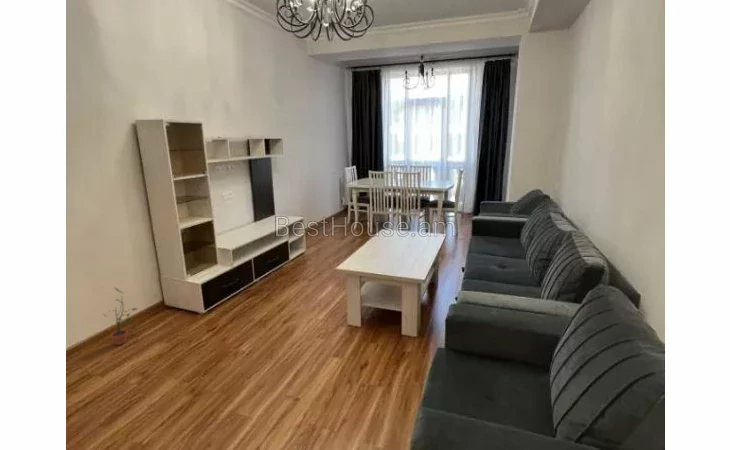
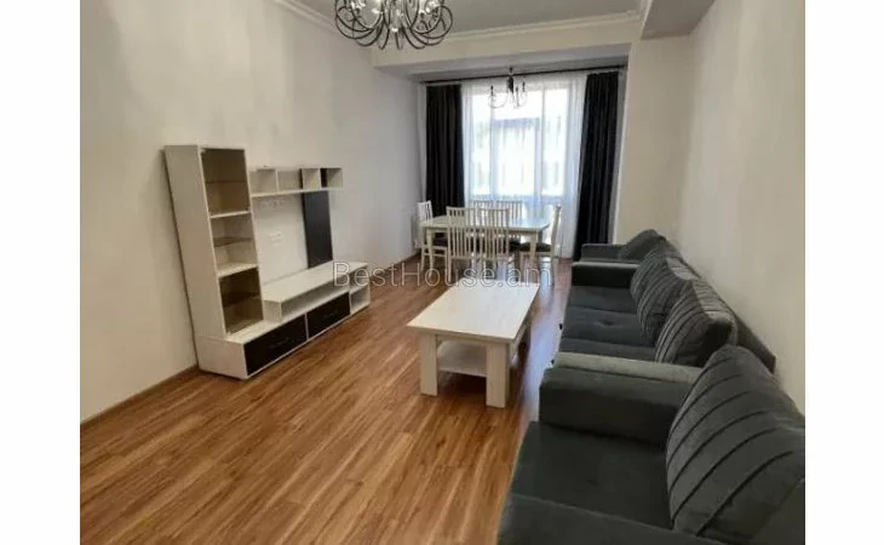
- potted plant [104,287,139,346]
